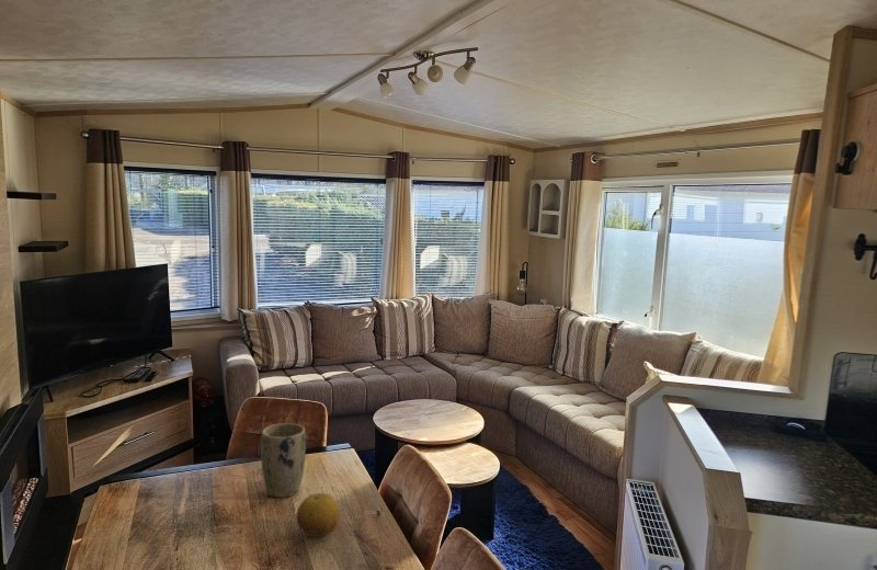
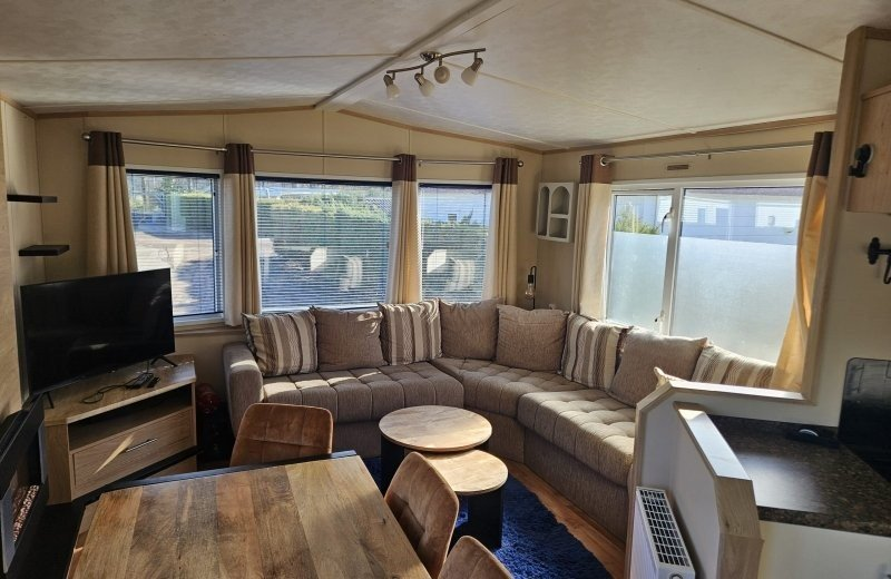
- fruit [296,492,341,538]
- plant pot [260,422,307,499]
